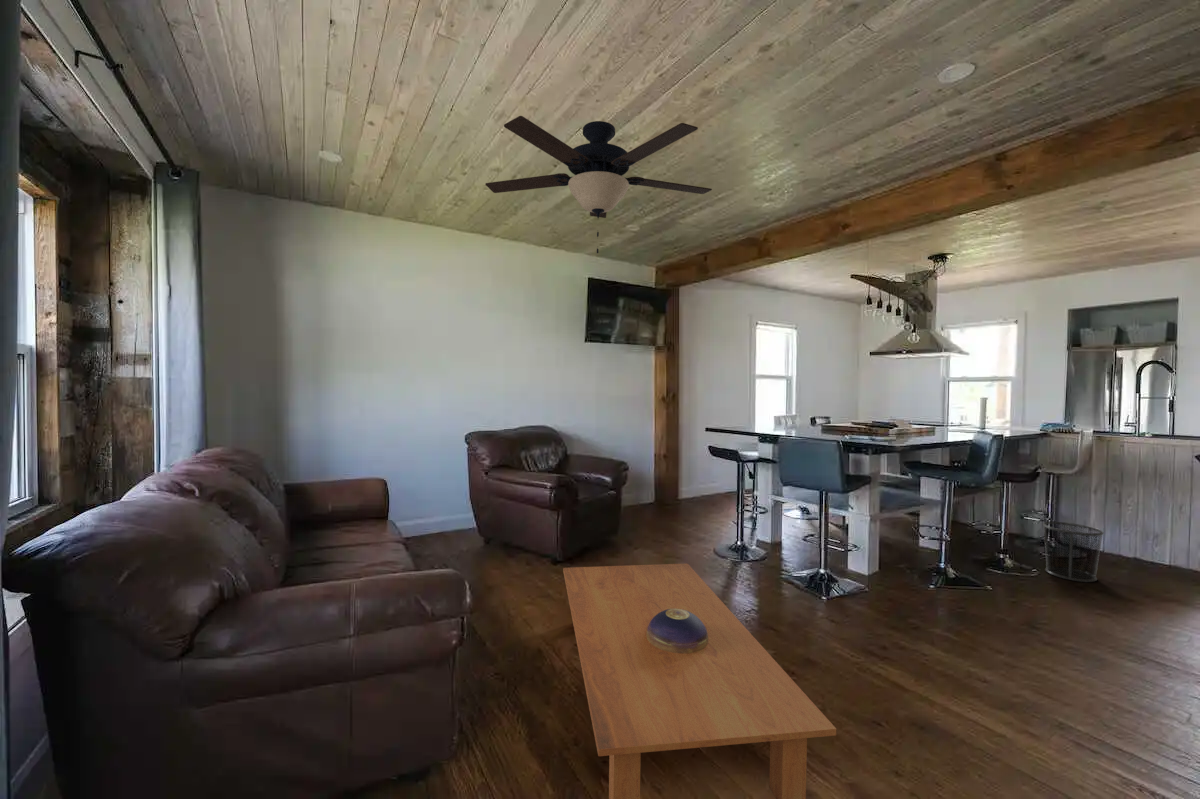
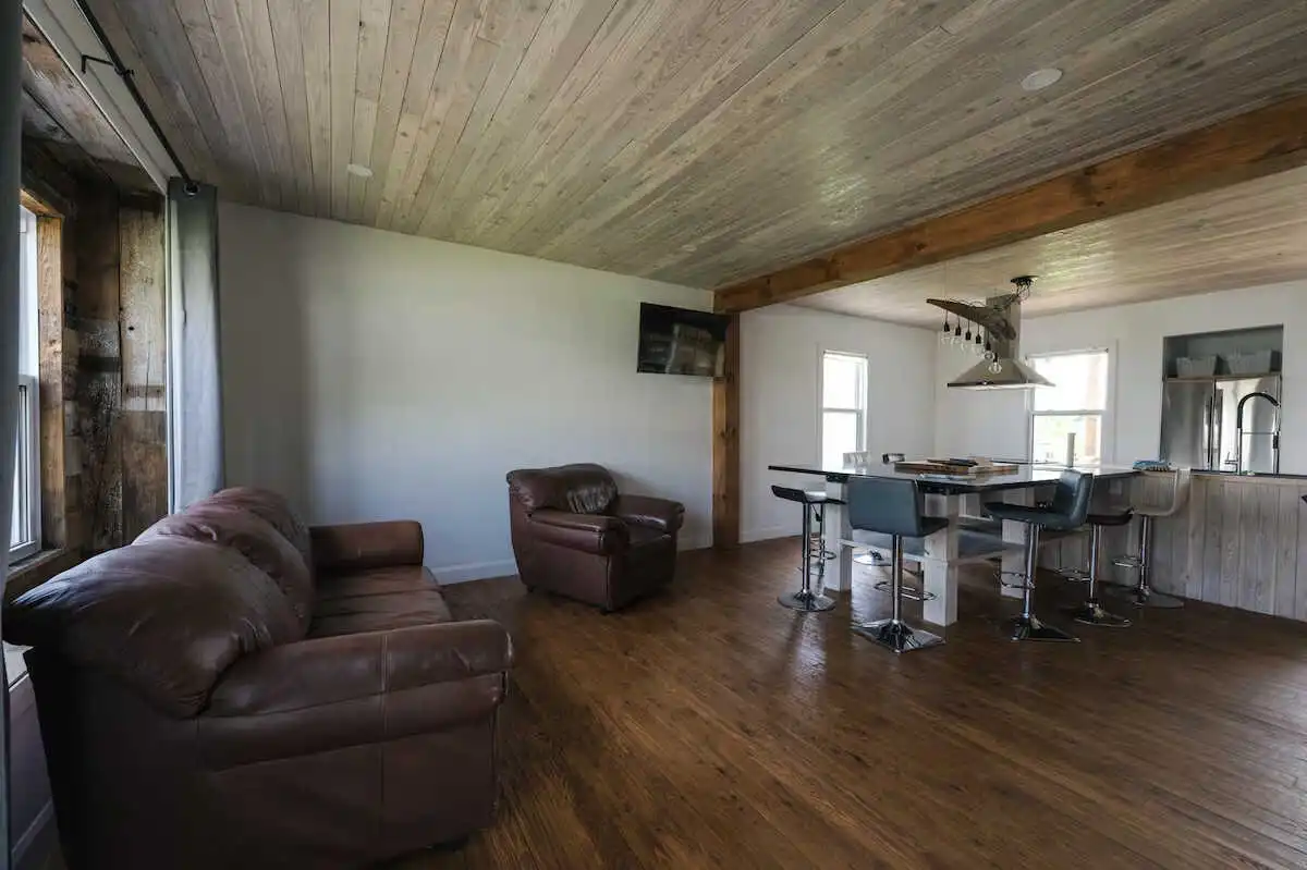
- ceiling fan [484,115,713,254]
- coffee table [562,562,837,799]
- waste bin [1041,521,1105,583]
- decorative bowl [646,609,709,653]
